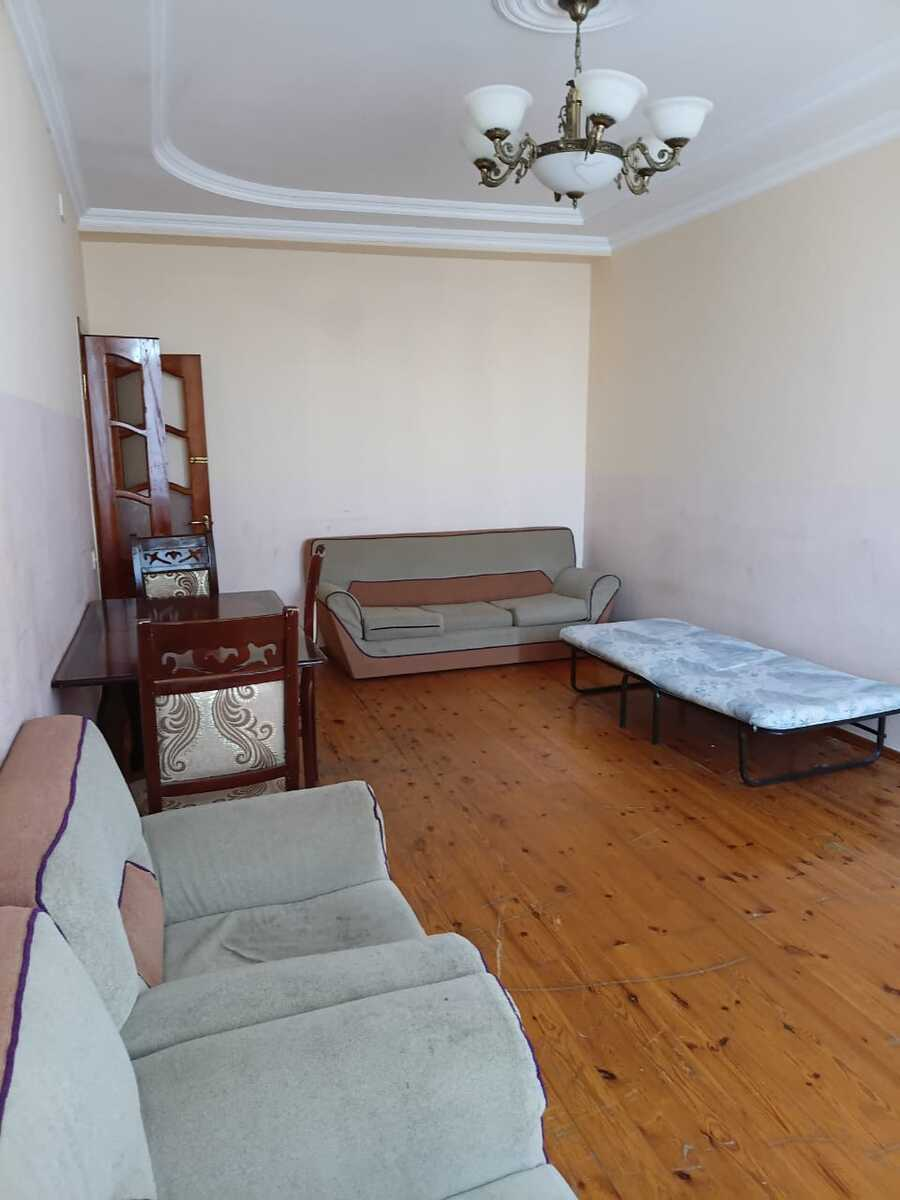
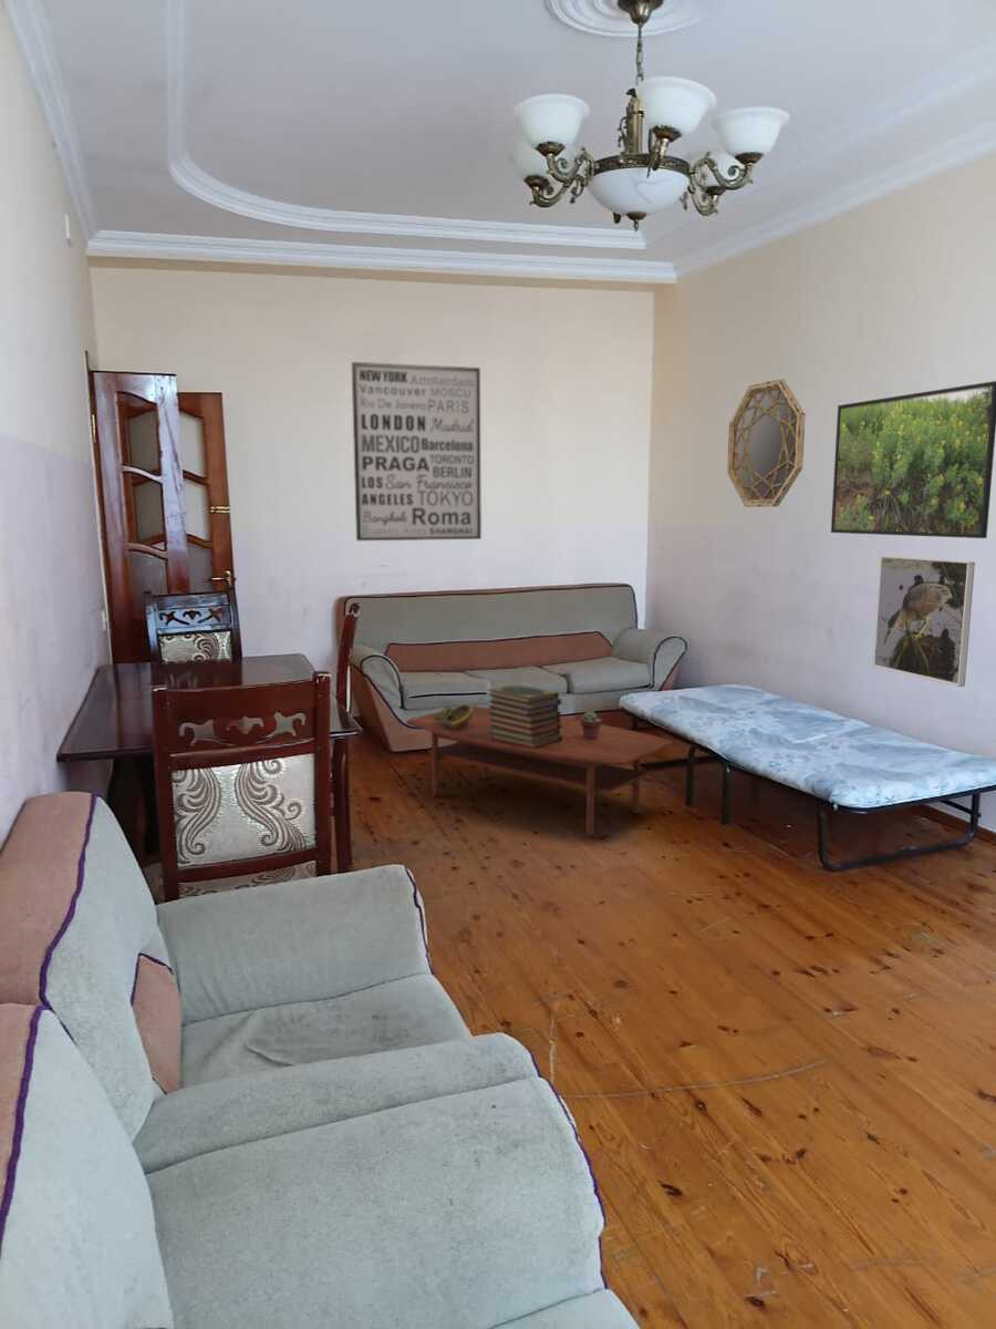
+ home mirror [726,379,806,507]
+ coffee table [405,705,674,837]
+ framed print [830,380,996,539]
+ potted succulent [580,710,603,740]
+ book stack [487,683,562,749]
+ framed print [872,555,976,688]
+ decorative bowl [434,703,473,730]
+ wall art [351,361,483,542]
